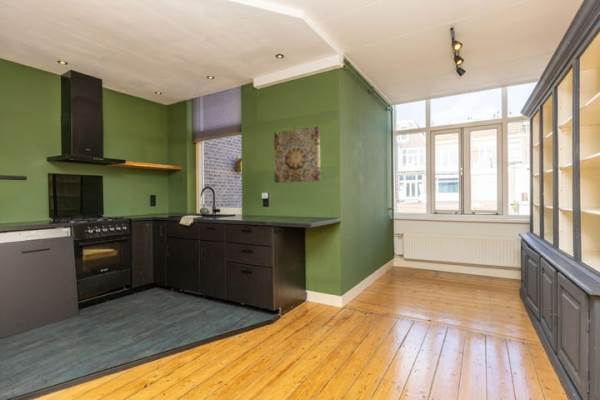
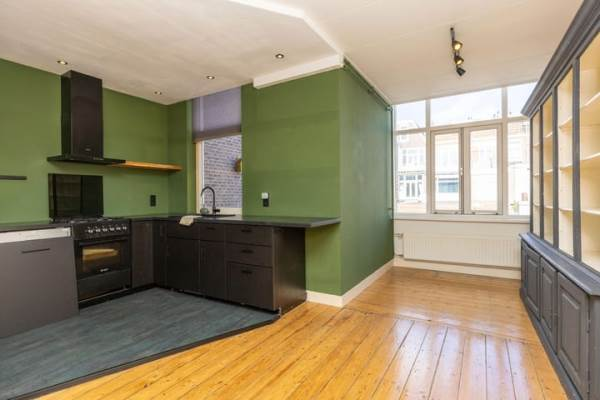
- wall art [273,125,321,184]
